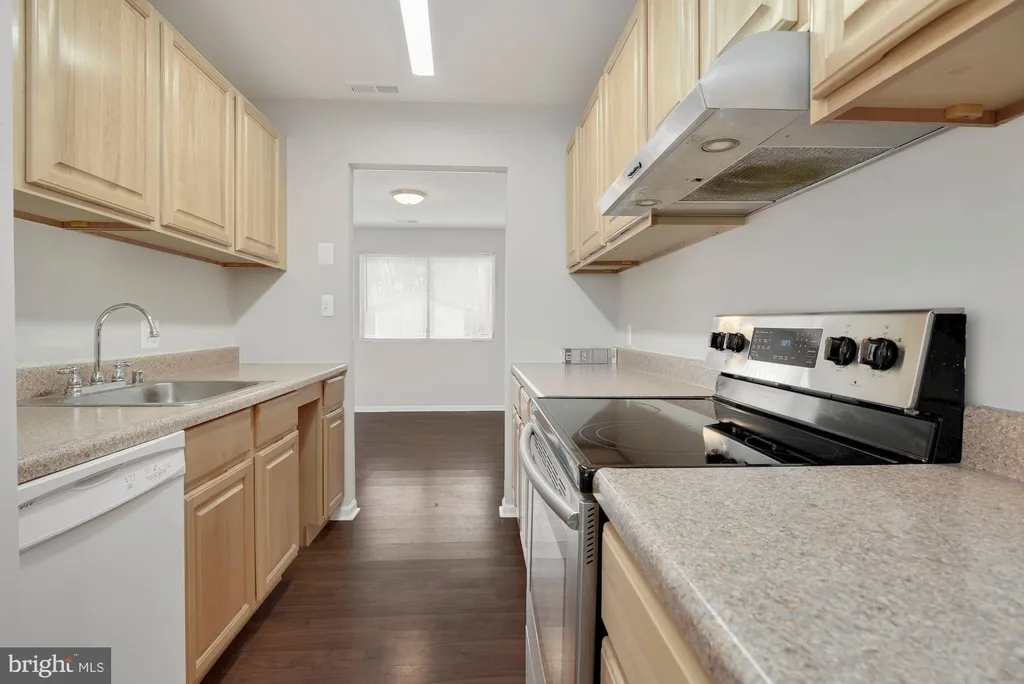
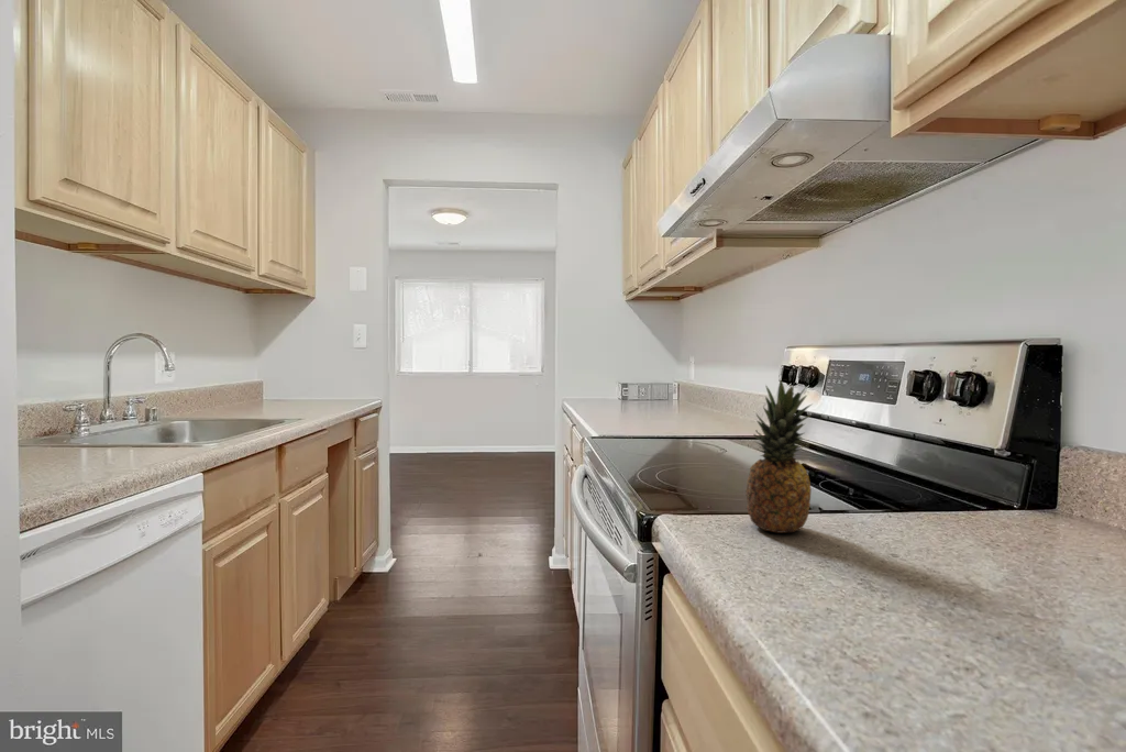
+ fruit [744,378,813,534]
